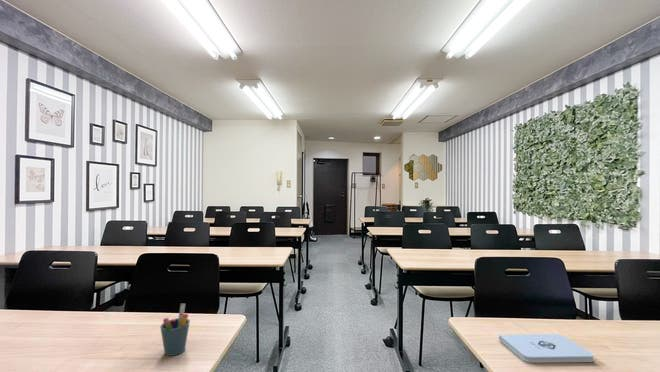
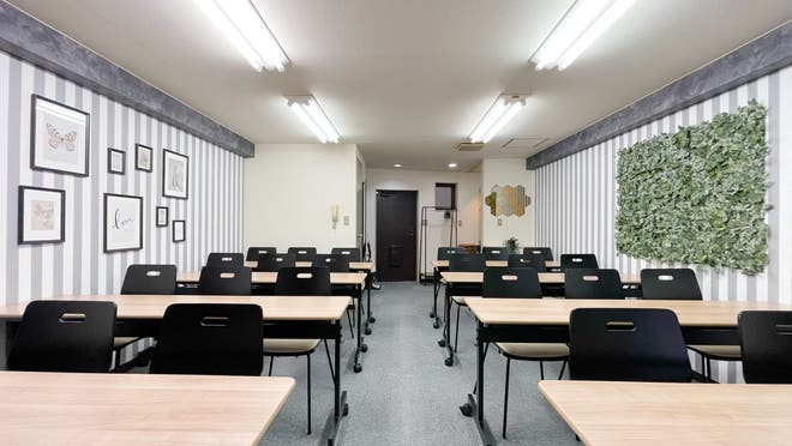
- pen holder [159,303,191,357]
- notepad [498,333,595,364]
